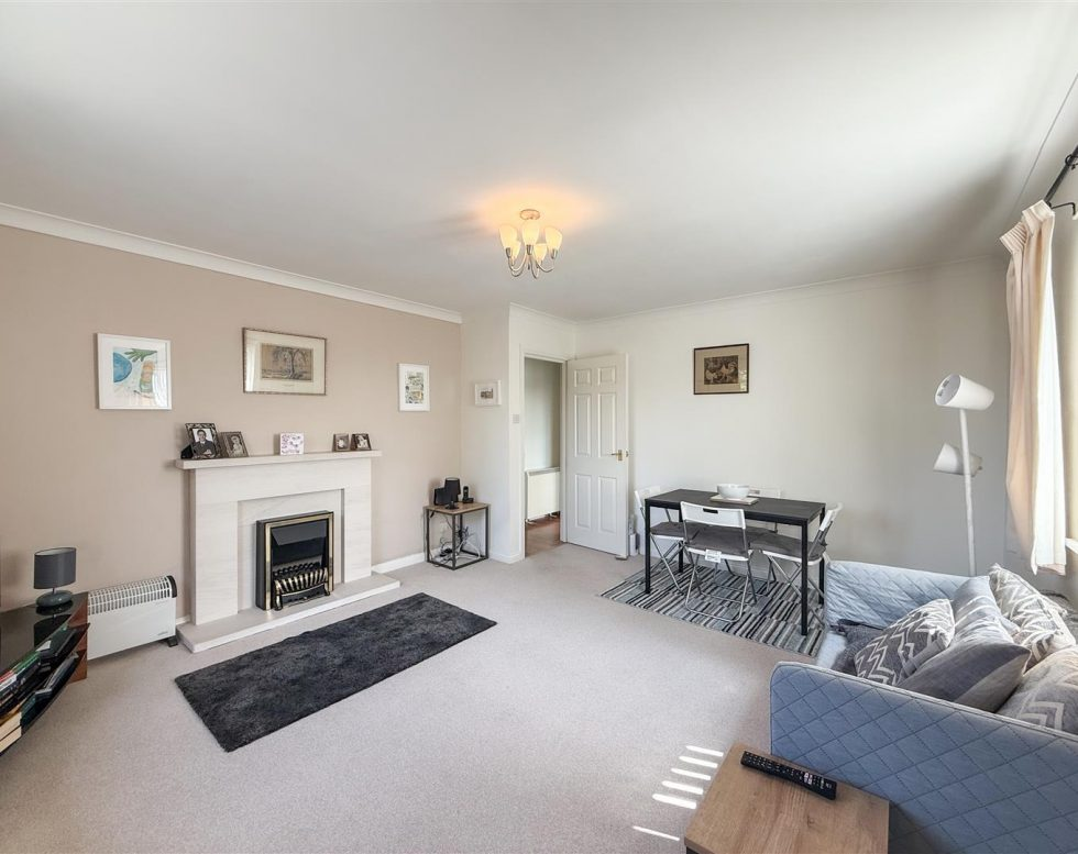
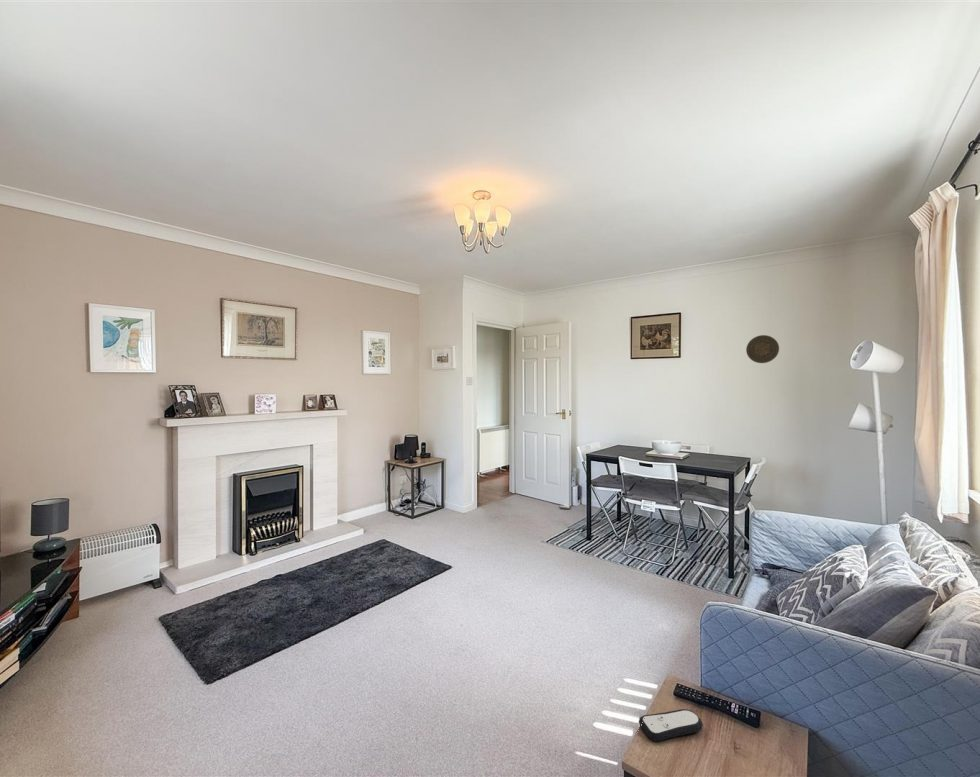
+ decorative plate [745,334,780,364]
+ remote control [638,708,704,742]
